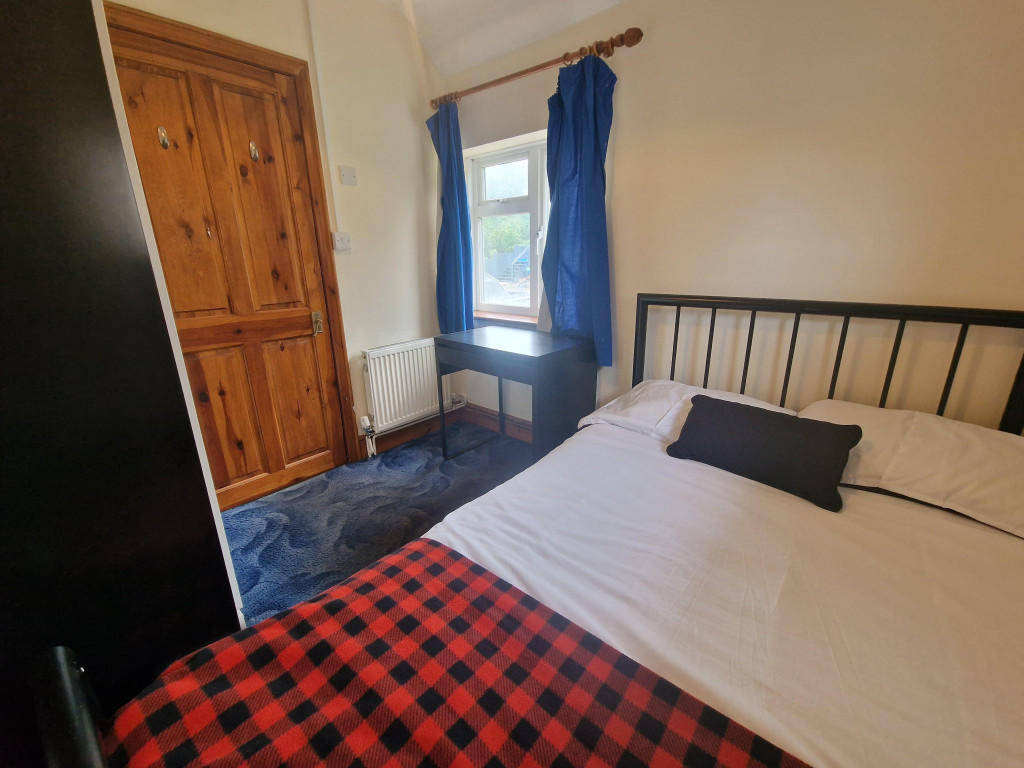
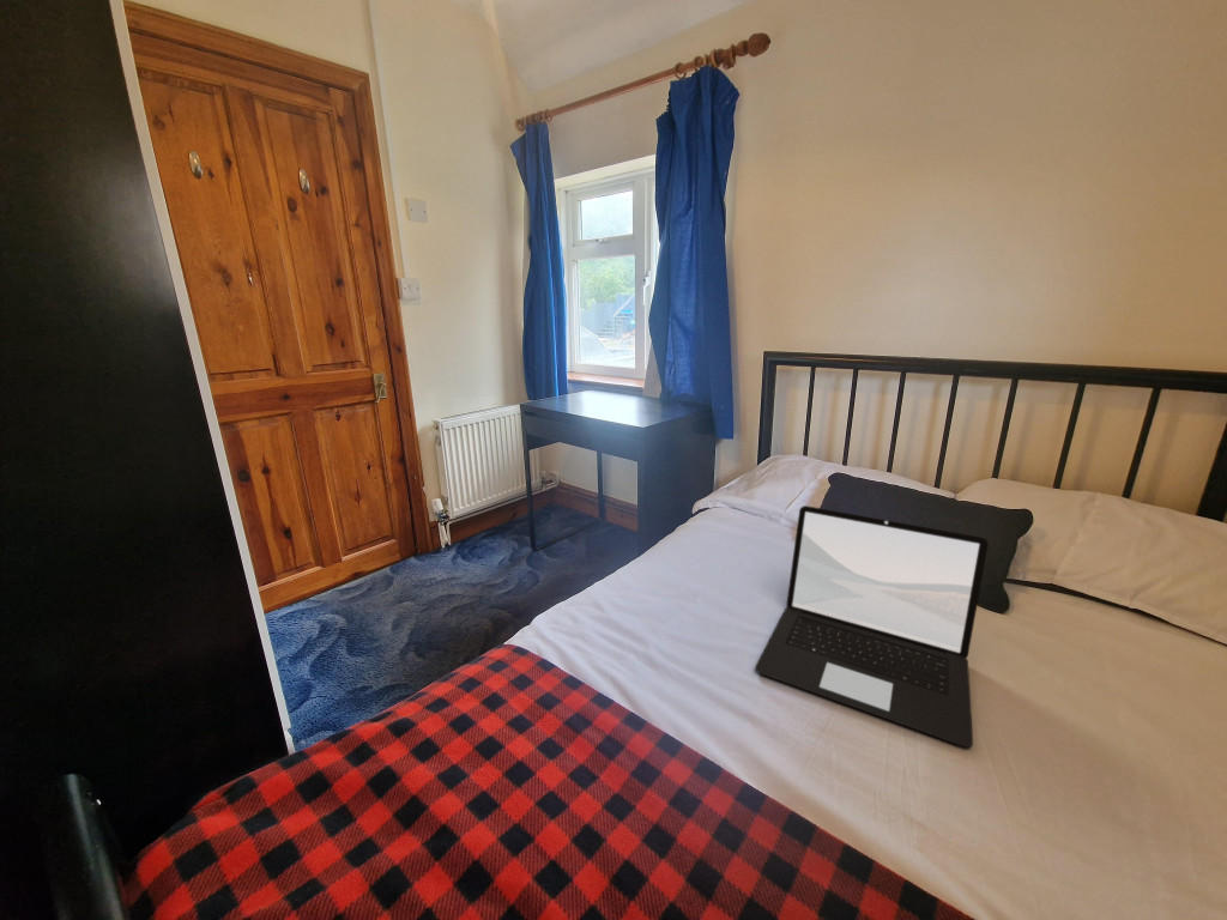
+ laptop [754,504,990,749]
